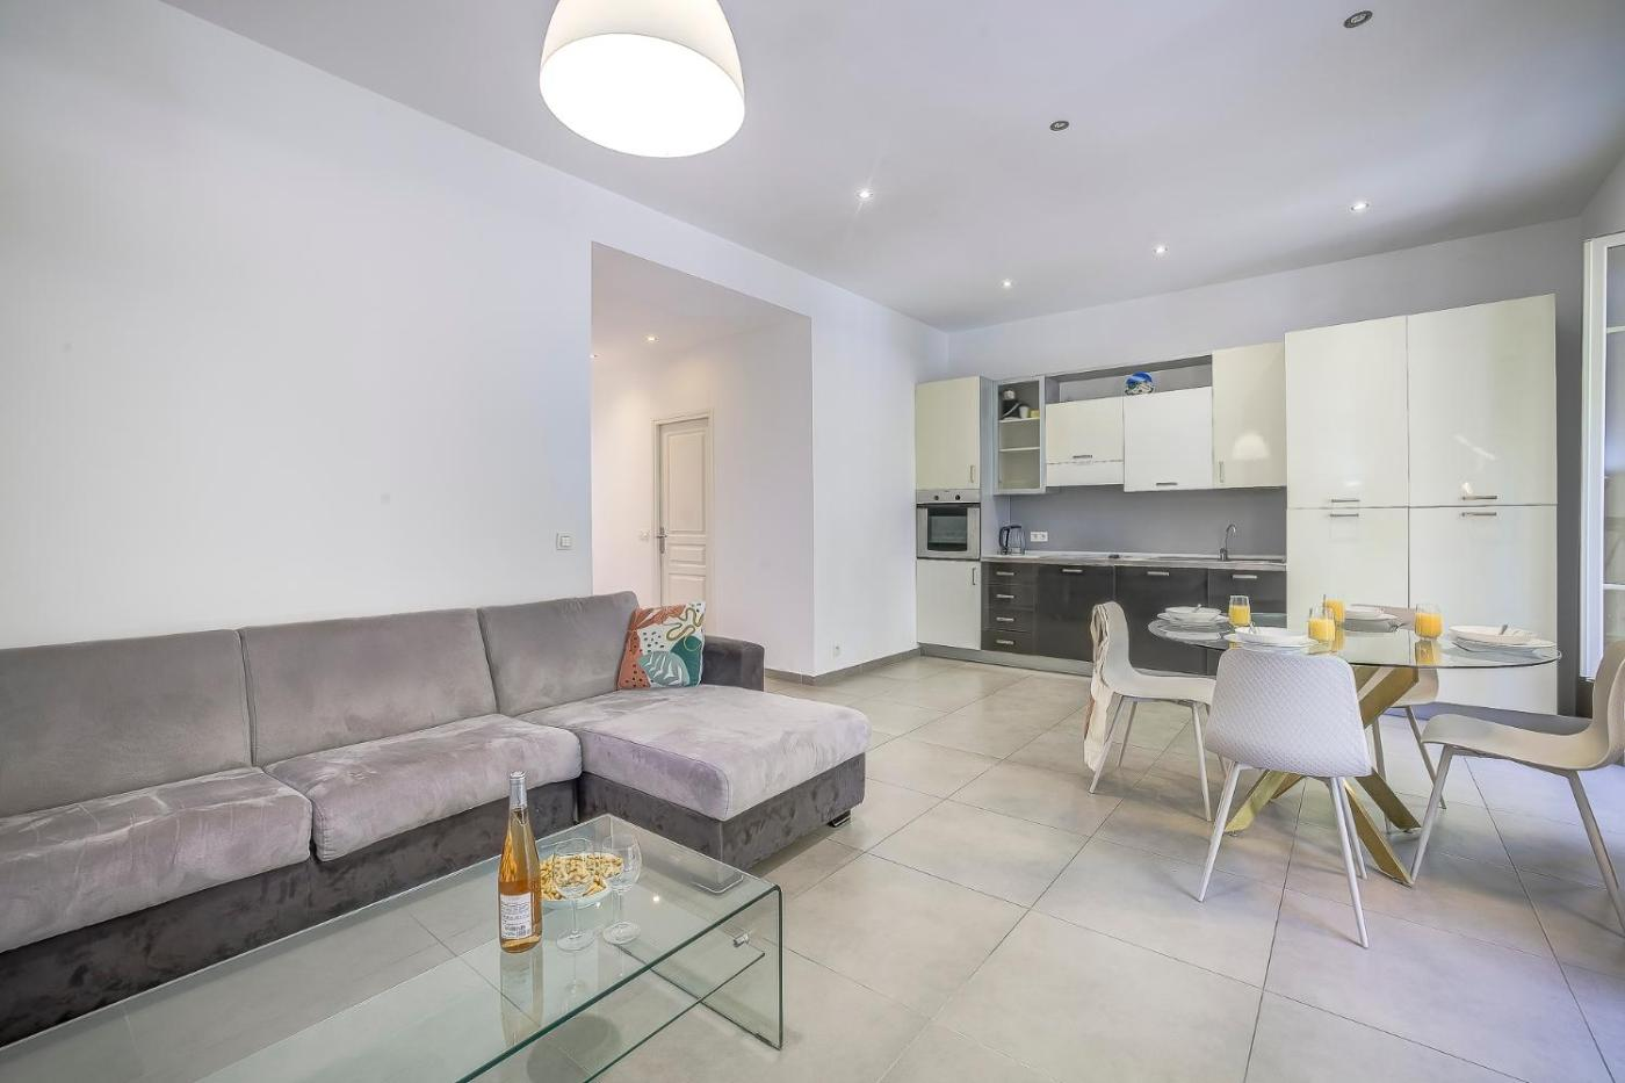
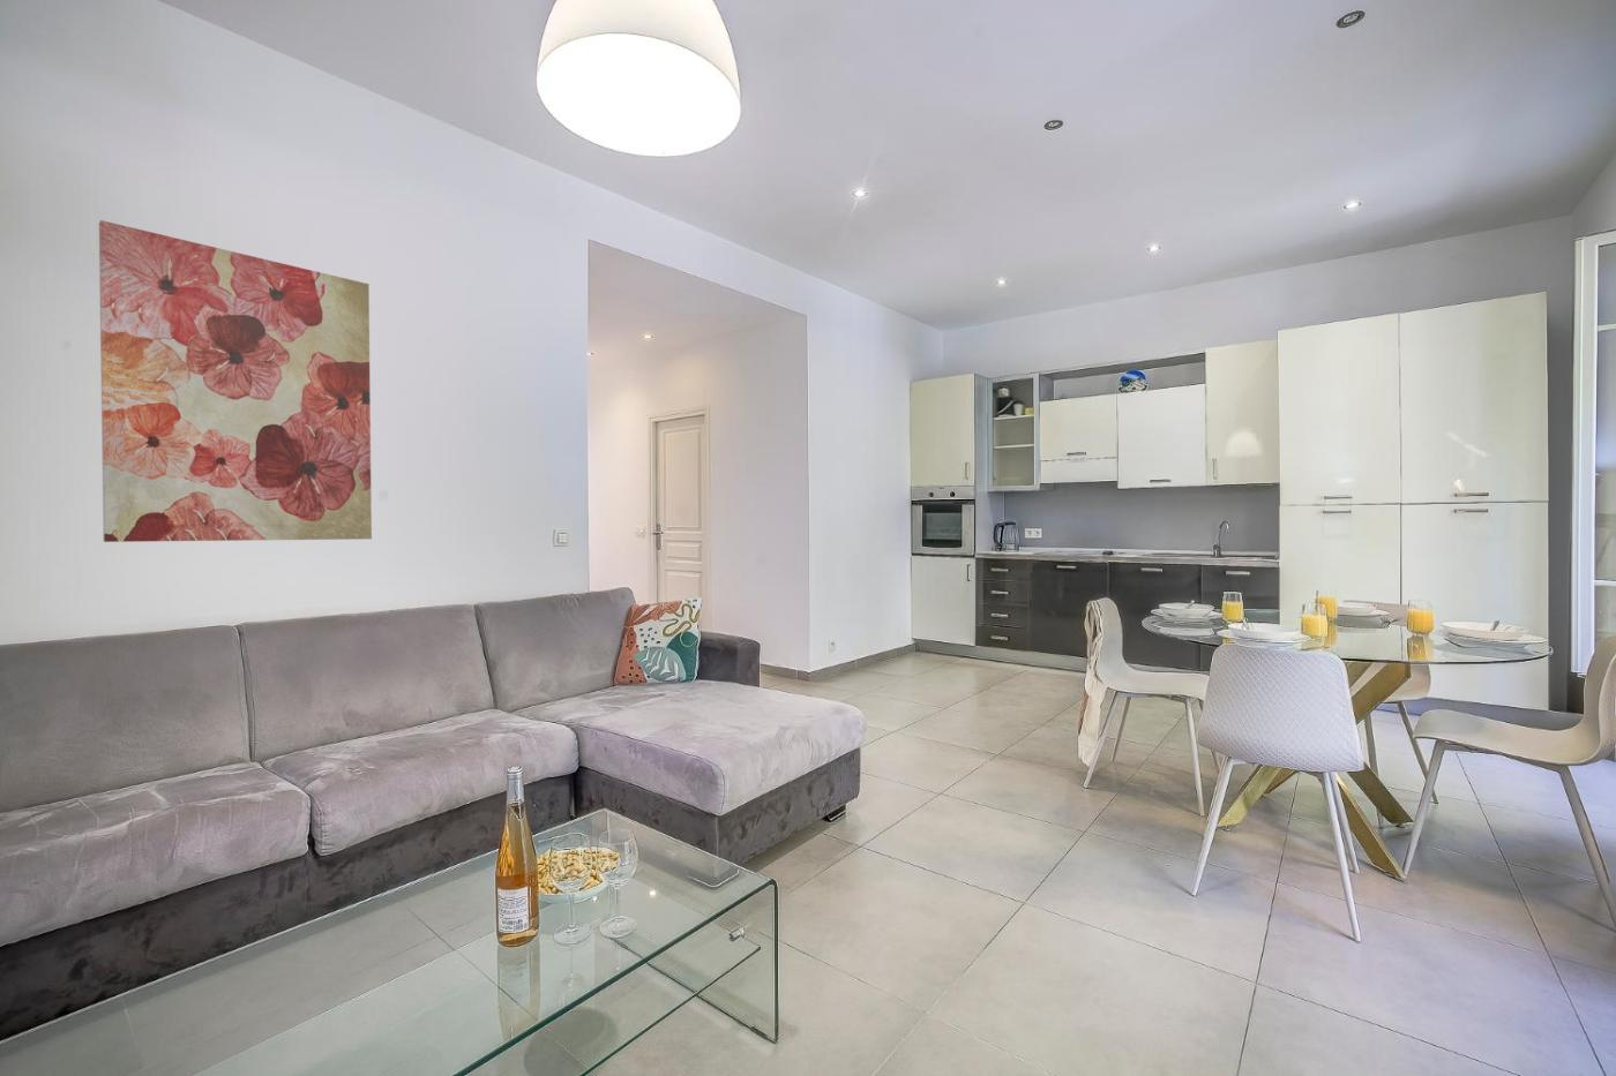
+ wall art [99,219,372,543]
